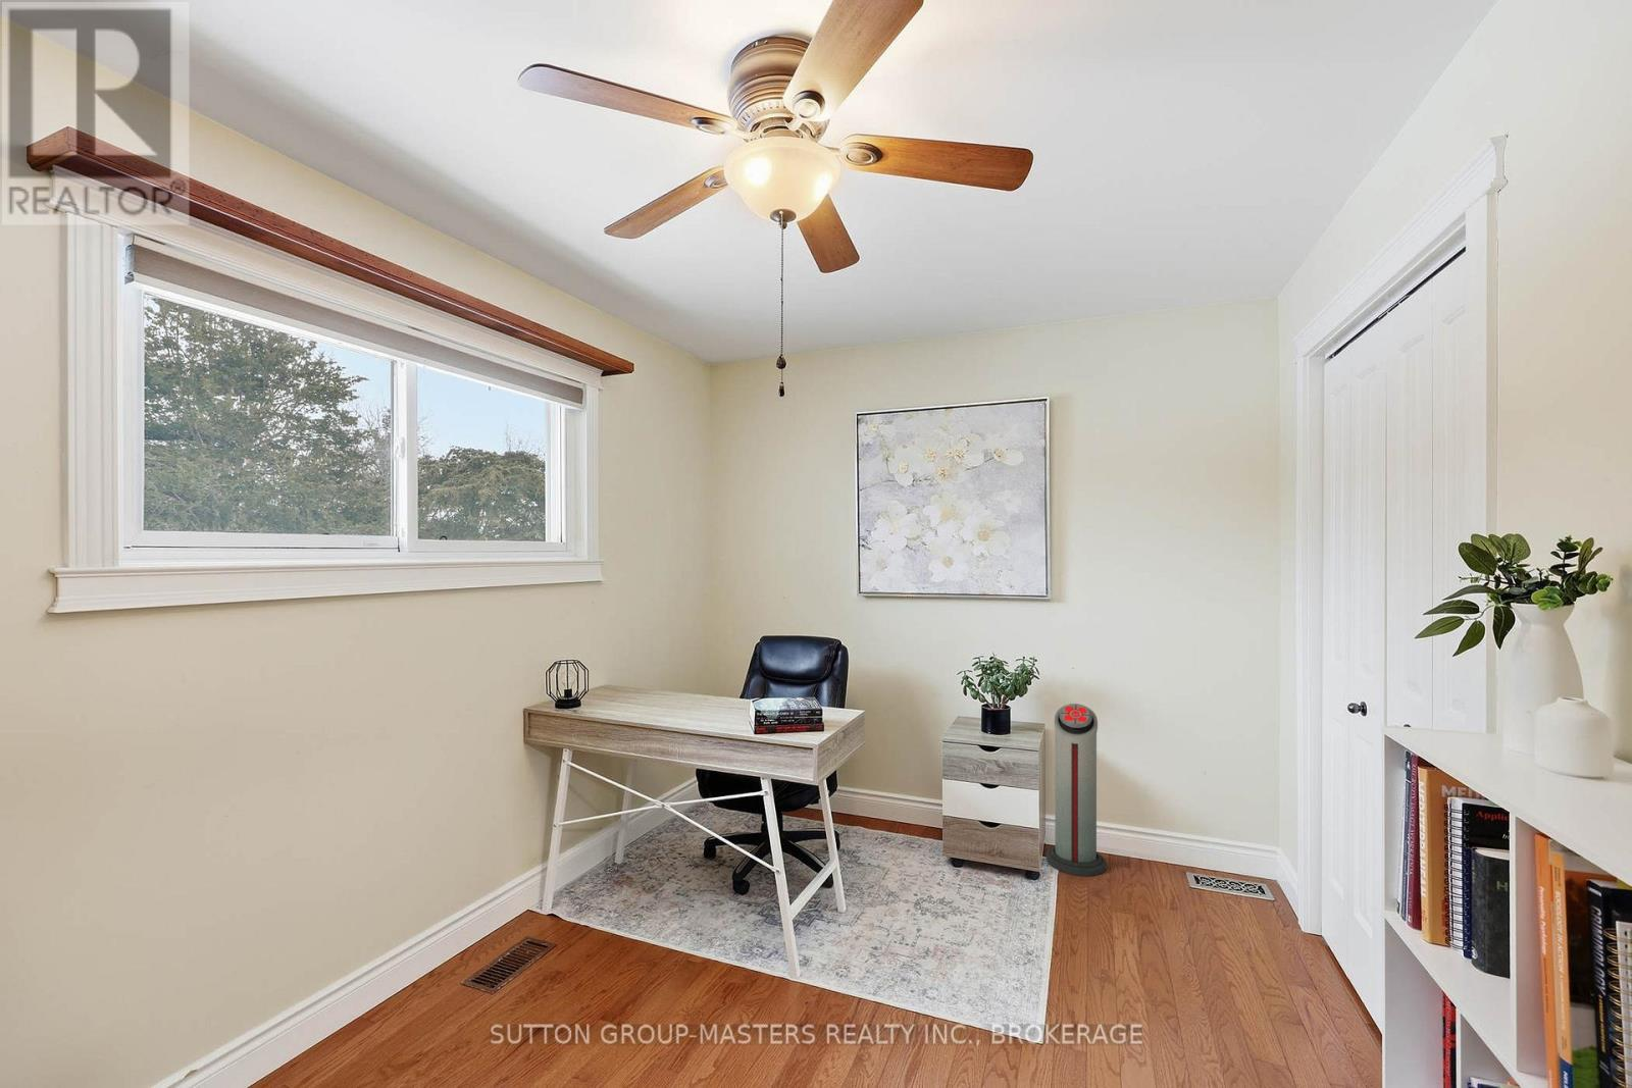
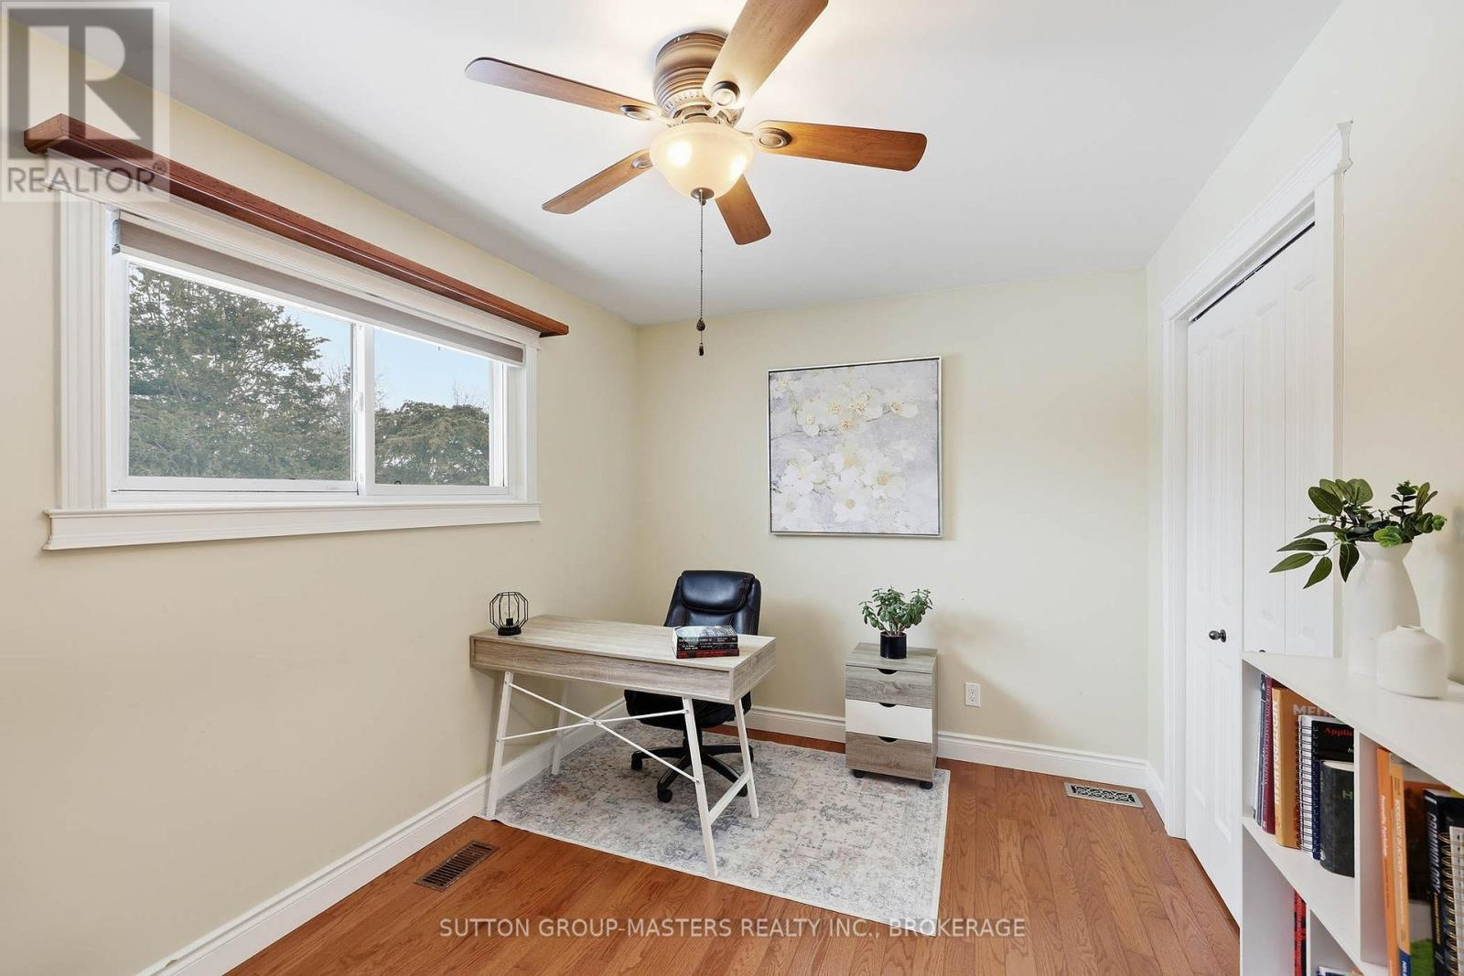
- air purifier [1046,703,1107,877]
